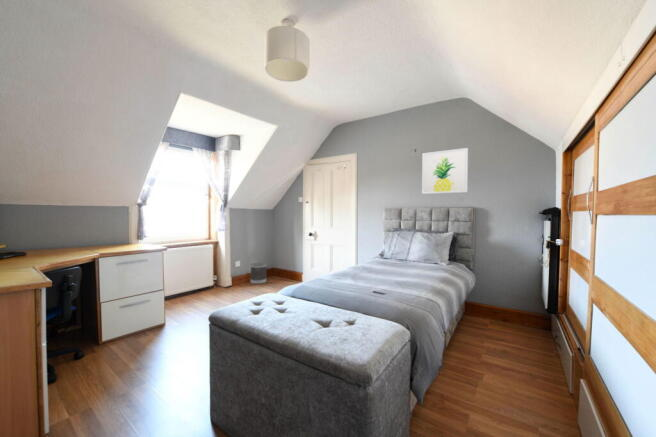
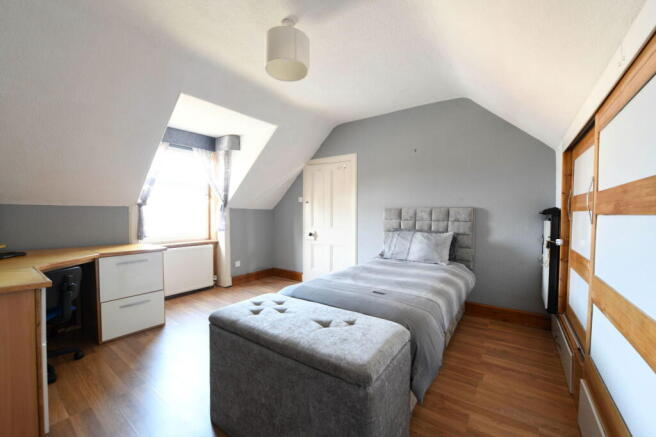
- wastebasket [249,262,267,285]
- wall art [421,147,469,195]
